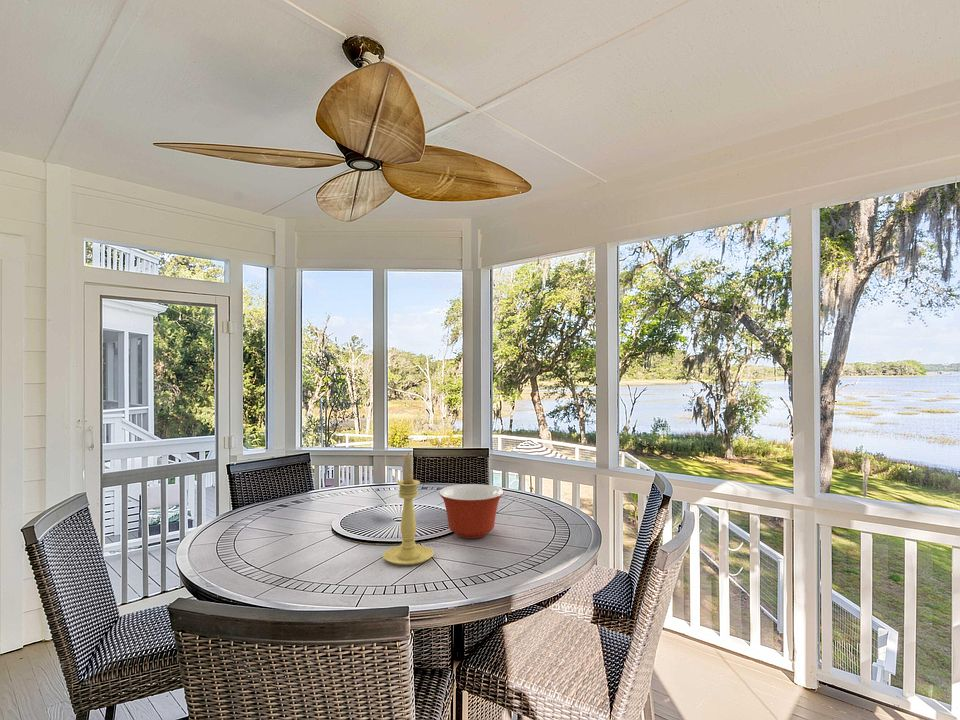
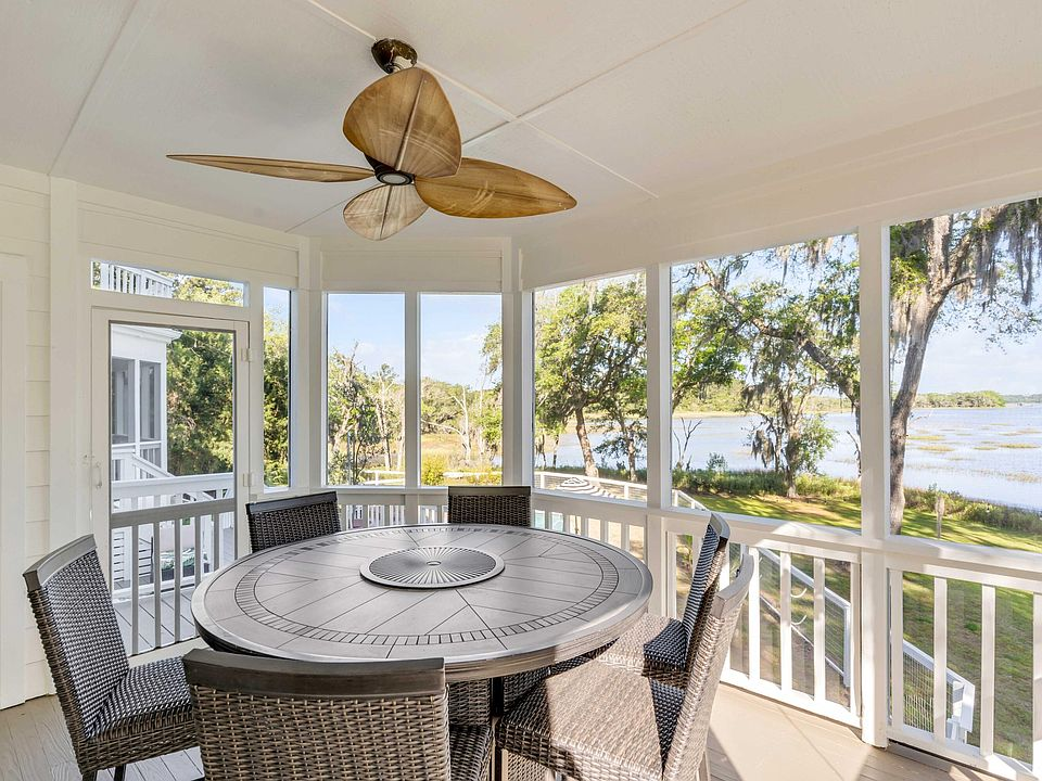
- mixing bowl [438,483,505,539]
- candle holder [382,452,435,566]
